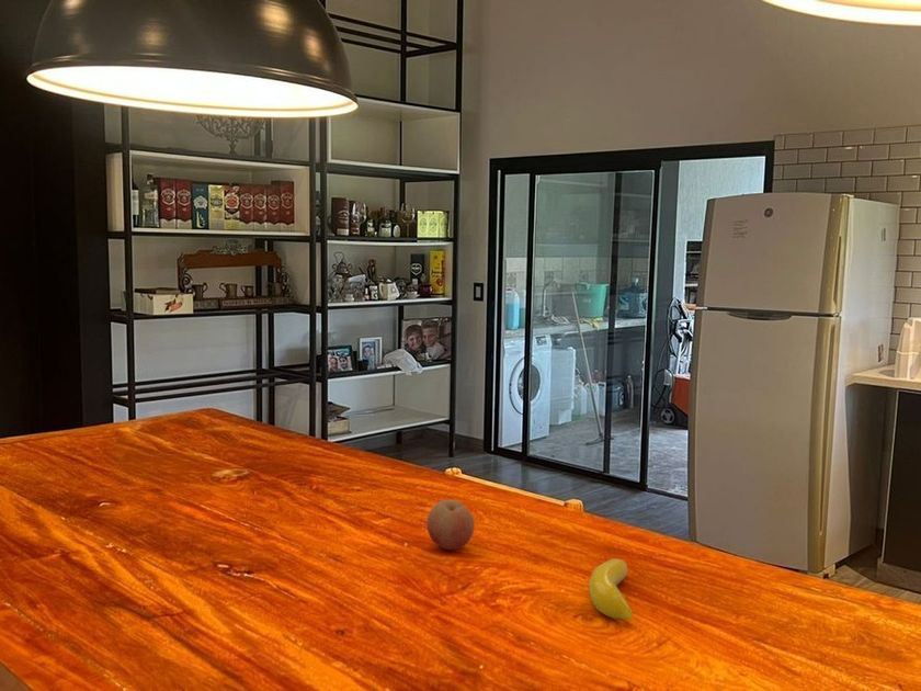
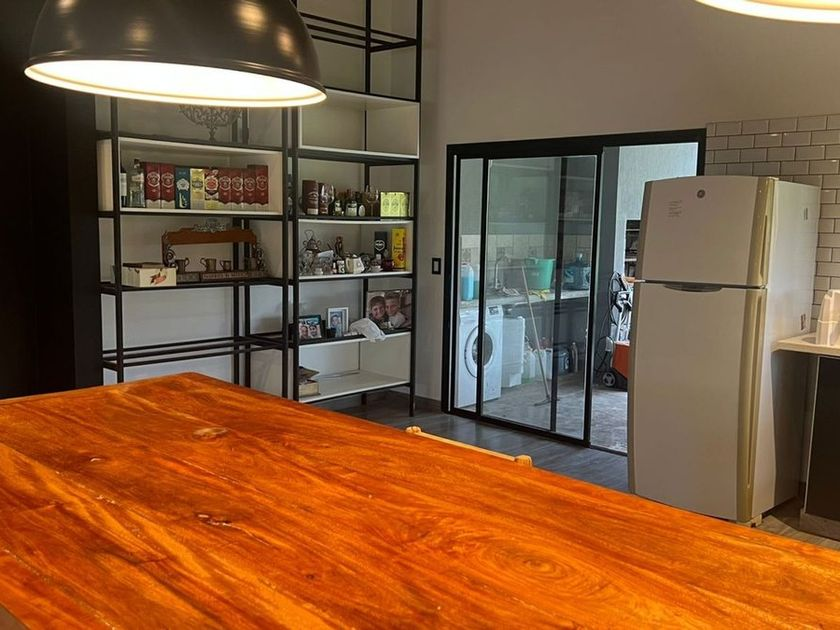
- banana [588,557,634,621]
- fruit [425,499,476,551]
